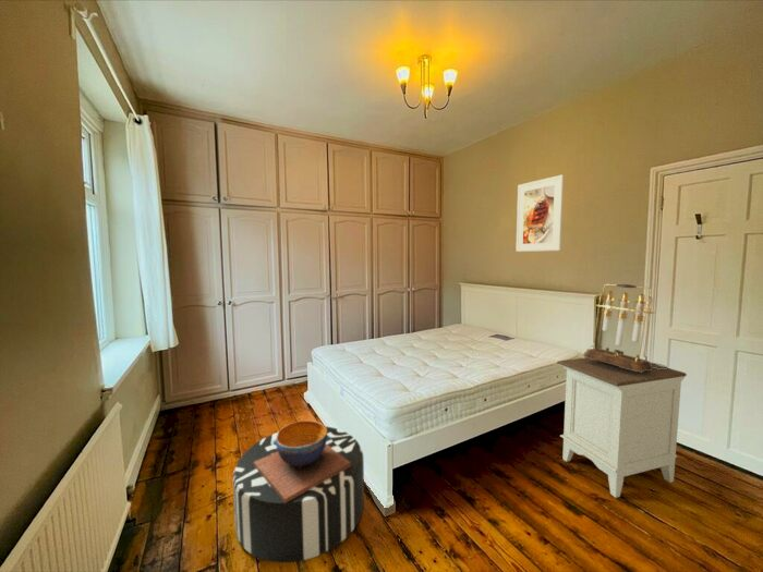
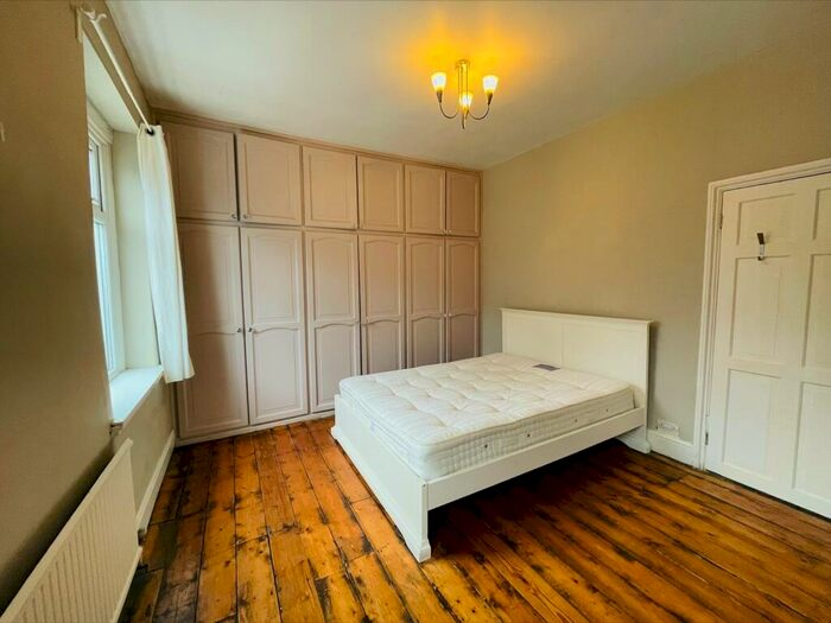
- pouf [232,425,365,563]
- decorative bowl [254,419,351,503]
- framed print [514,173,565,253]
- table lamp [582,283,668,373]
- nightstand [556,357,688,499]
